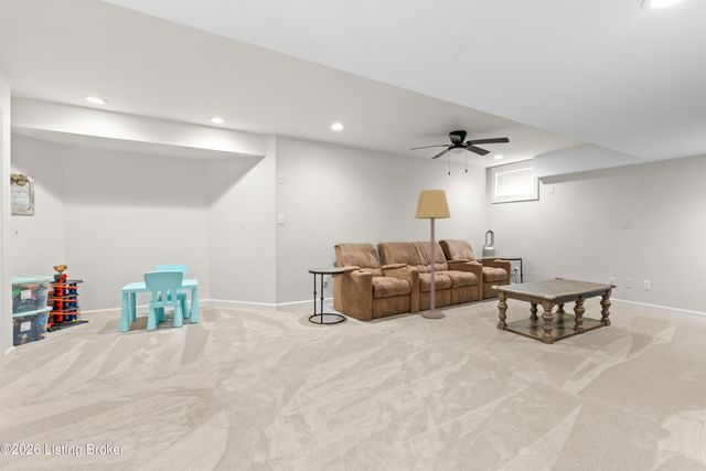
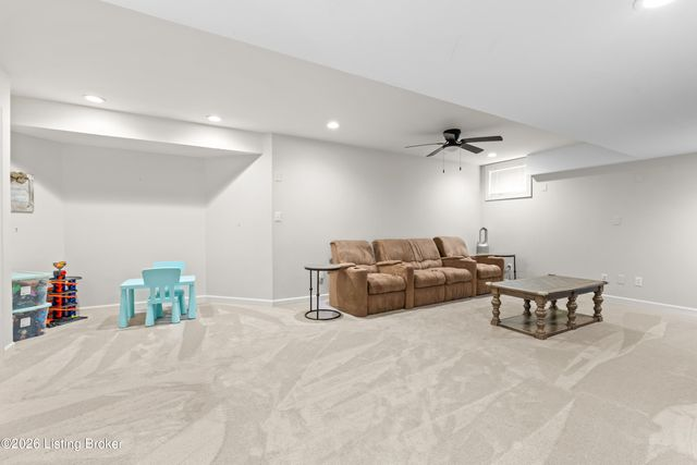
- lamp [414,189,451,319]
